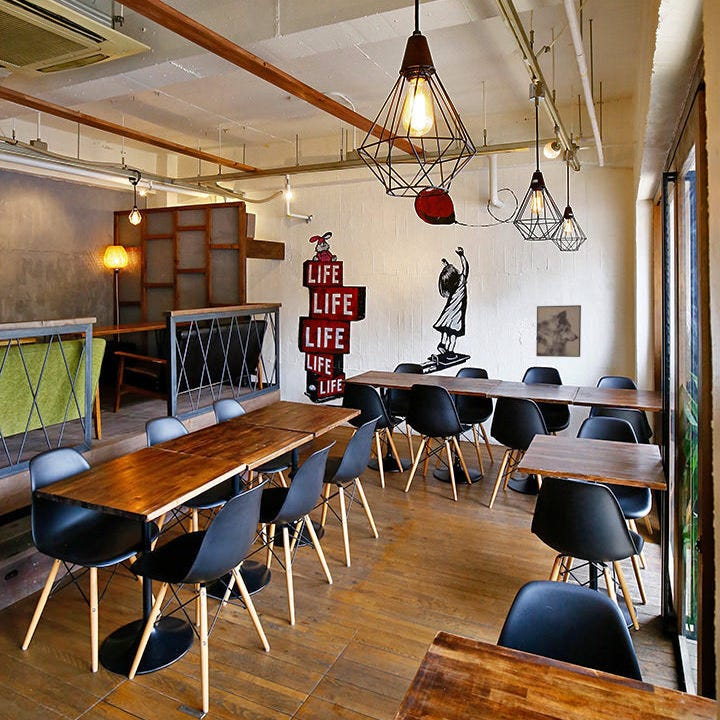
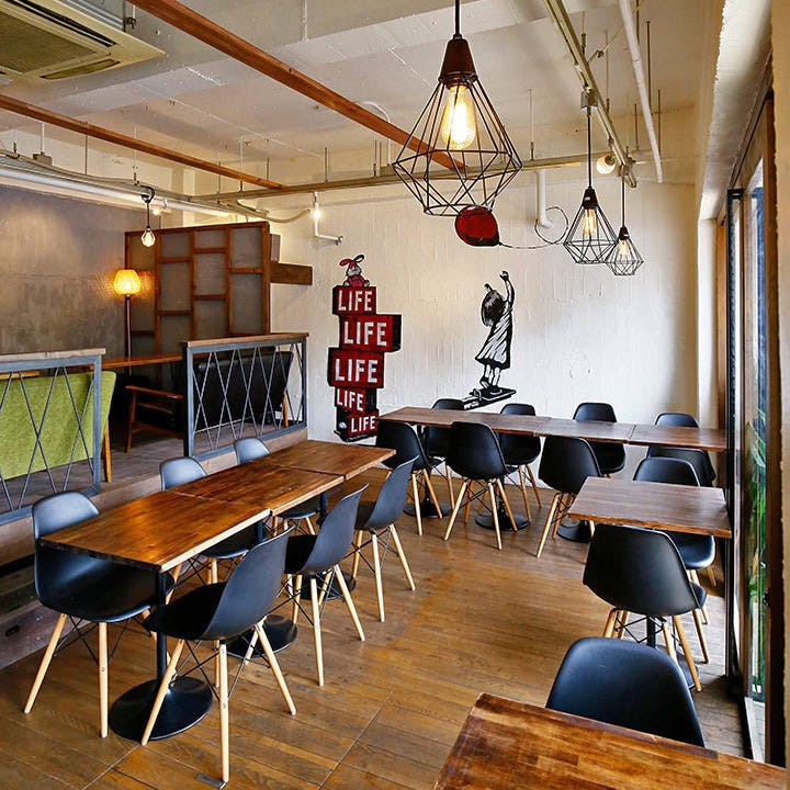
- wall art [535,304,582,358]
